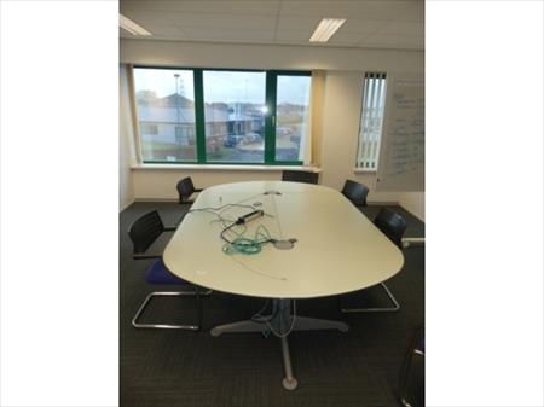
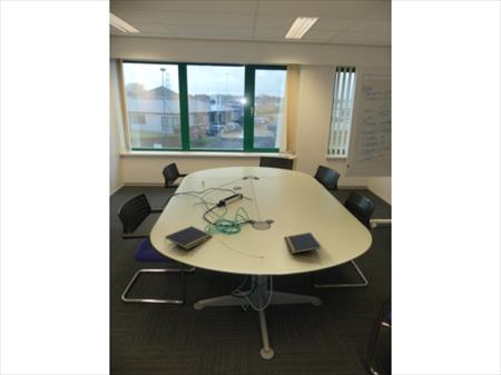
+ notepad [164,225,214,250]
+ notepad [283,231,322,255]
